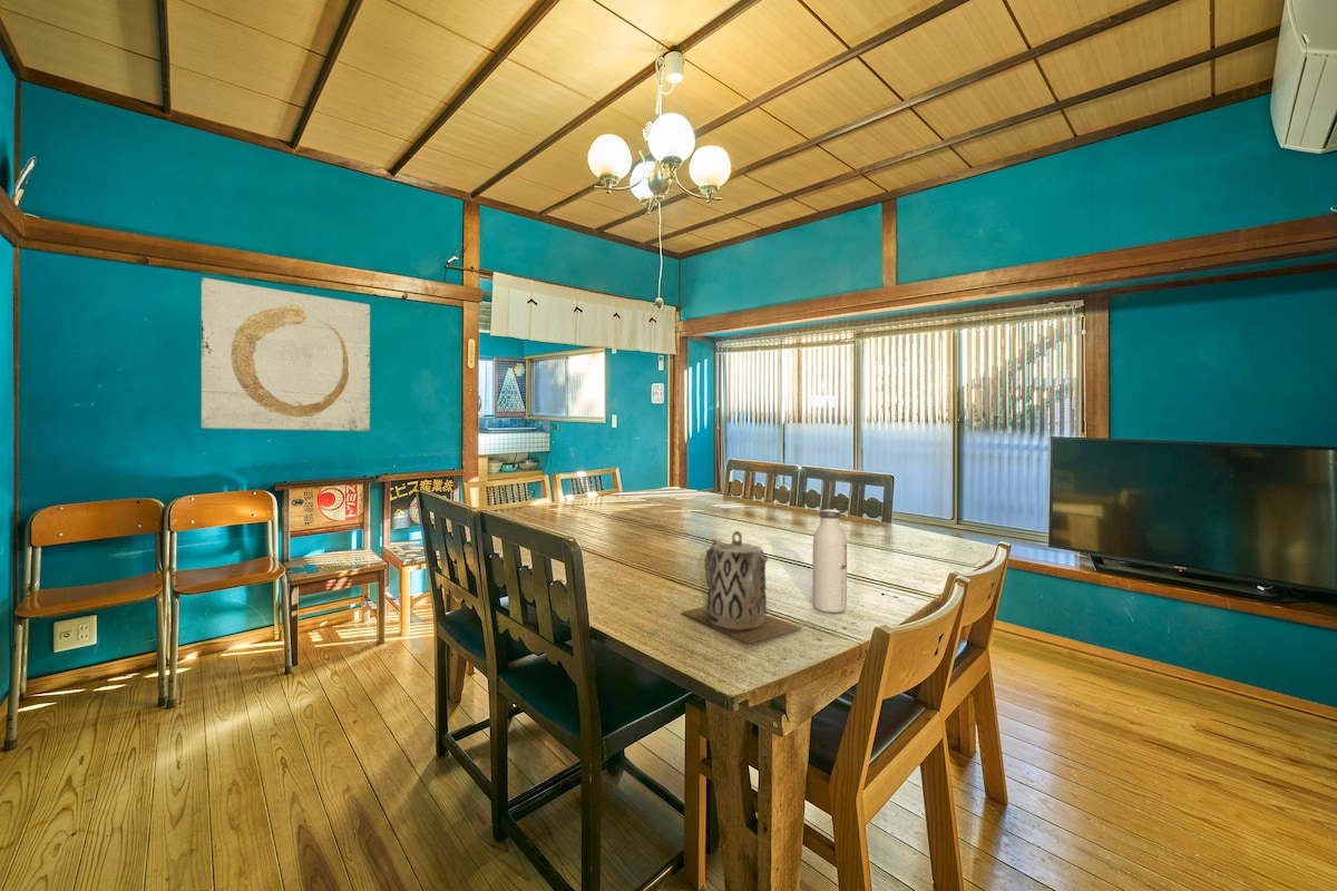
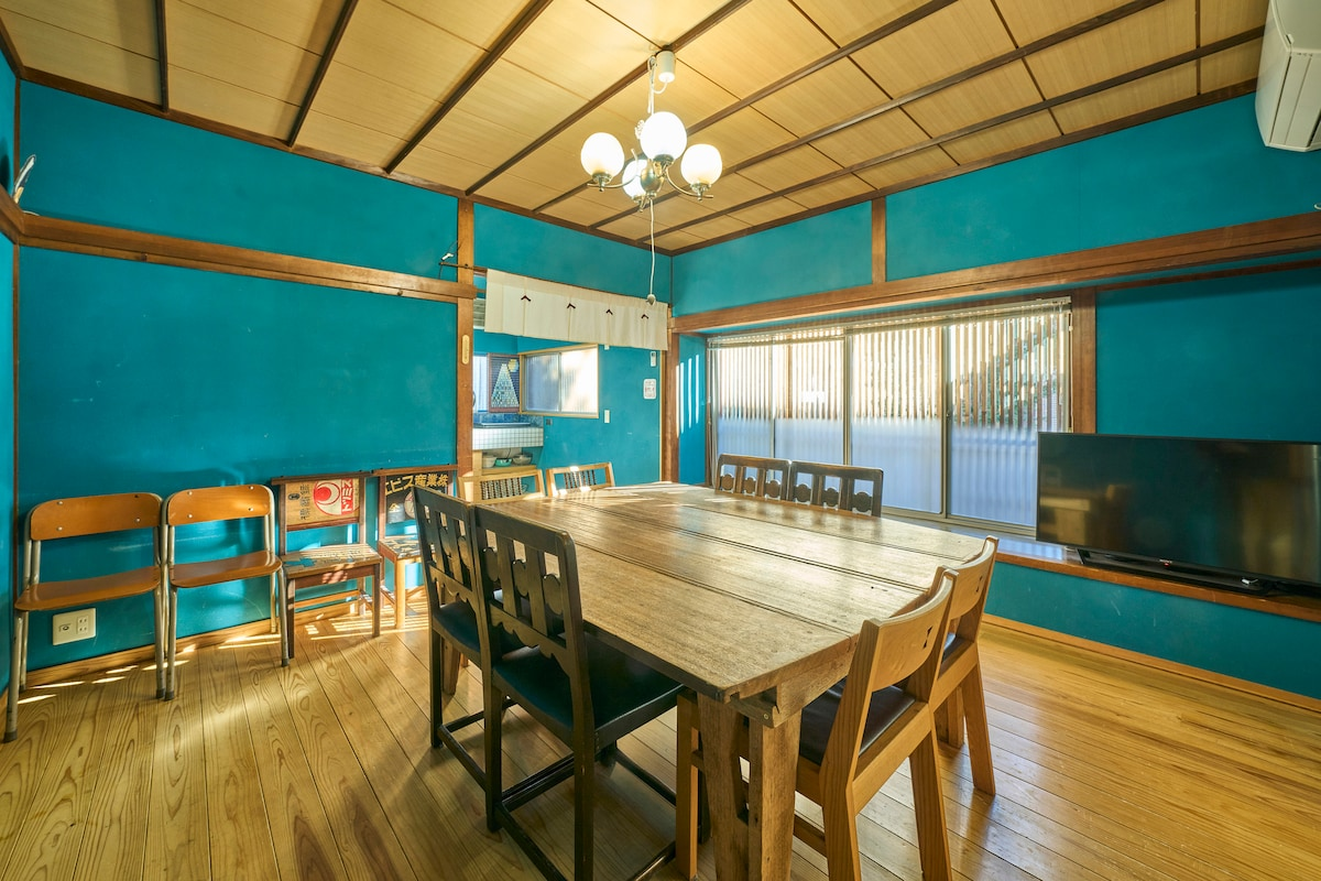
- wall art [201,277,371,432]
- water bottle [811,509,848,614]
- teapot [680,530,804,645]
